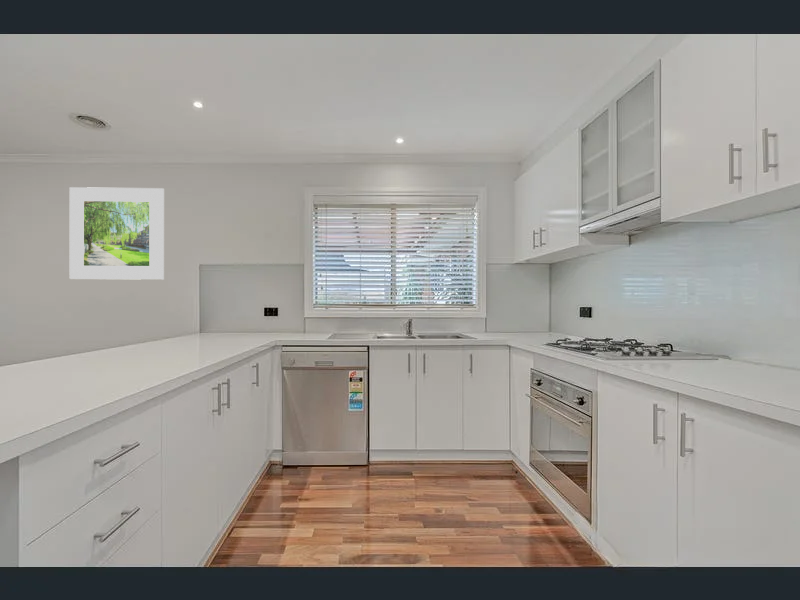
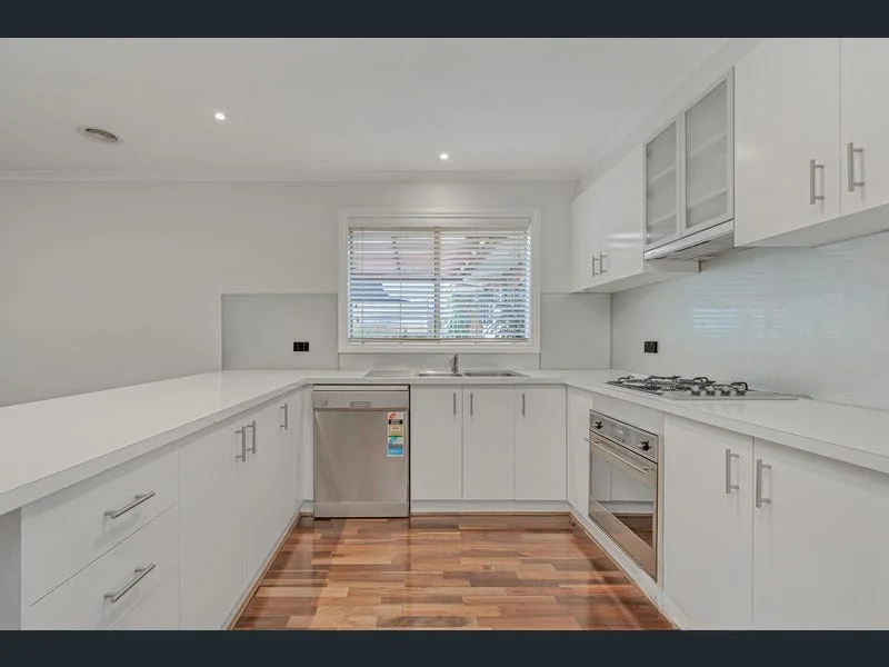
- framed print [69,186,165,281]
